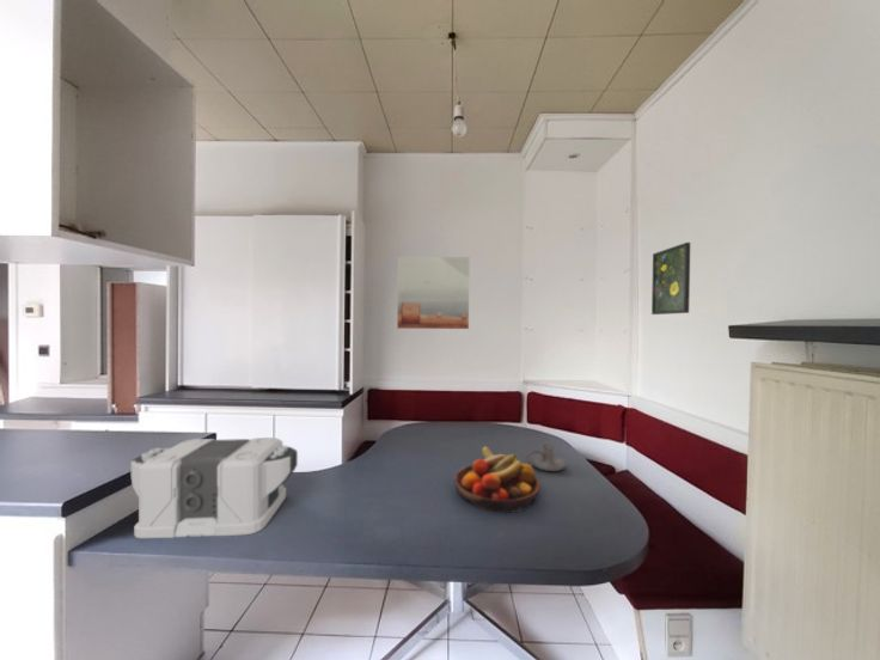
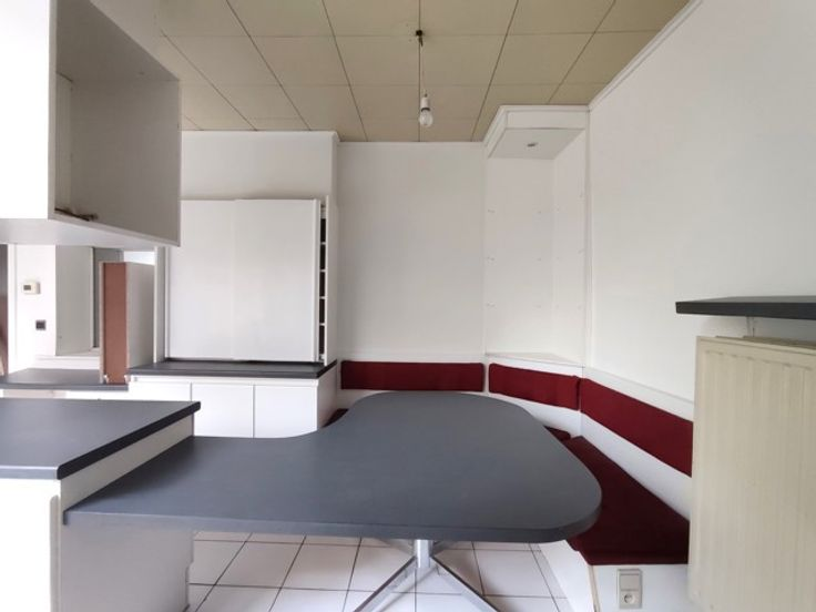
- candle holder [525,441,568,472]
- wall art [396,256,470,330]
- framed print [650,242,691,316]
- fruit bowl [453,445,542,514]
- speaker [130,436,299,539]
